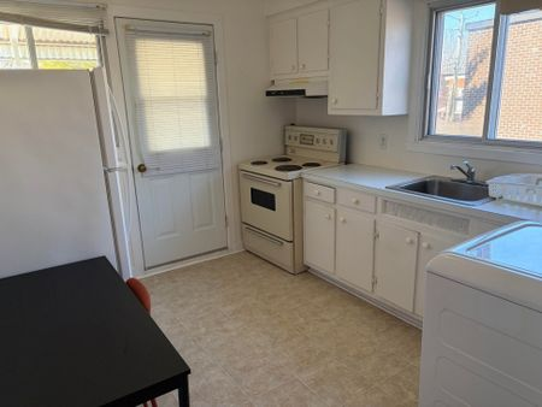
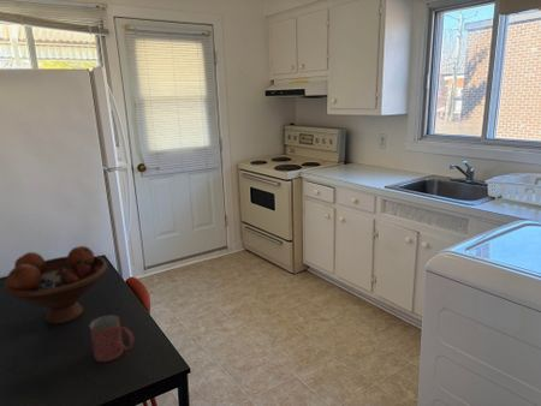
+ fruit bowl [2,245,108,326]
+ mug [88,315,136,363]
